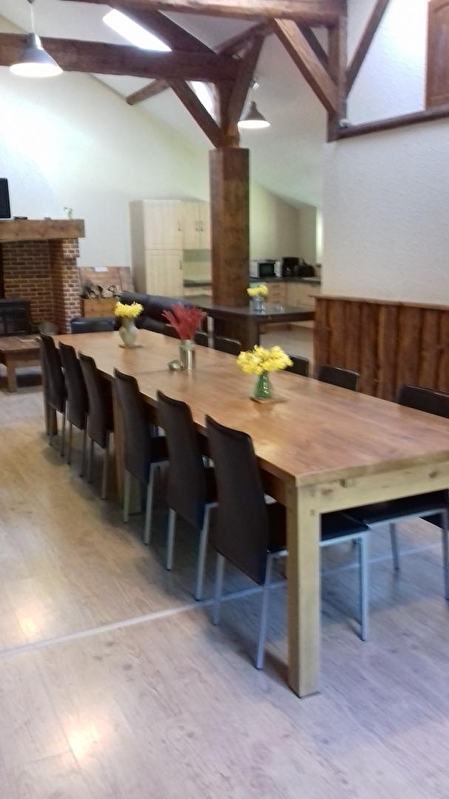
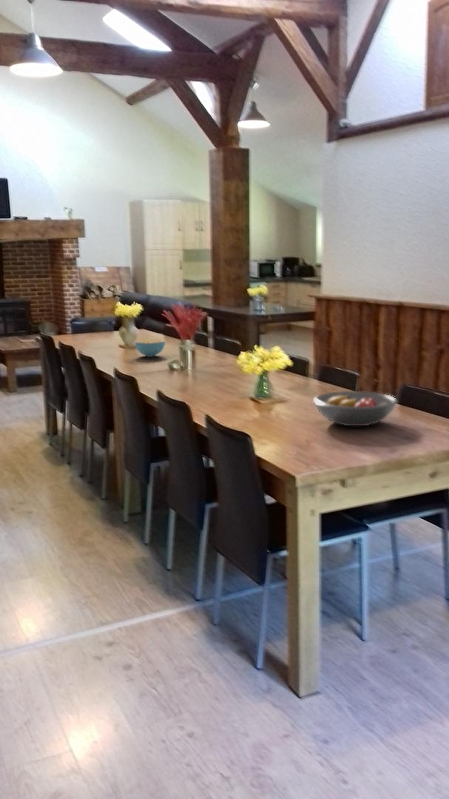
+ cereal bowl [134,339,166,358]
+ fruit bowl [312,390,398,427]
